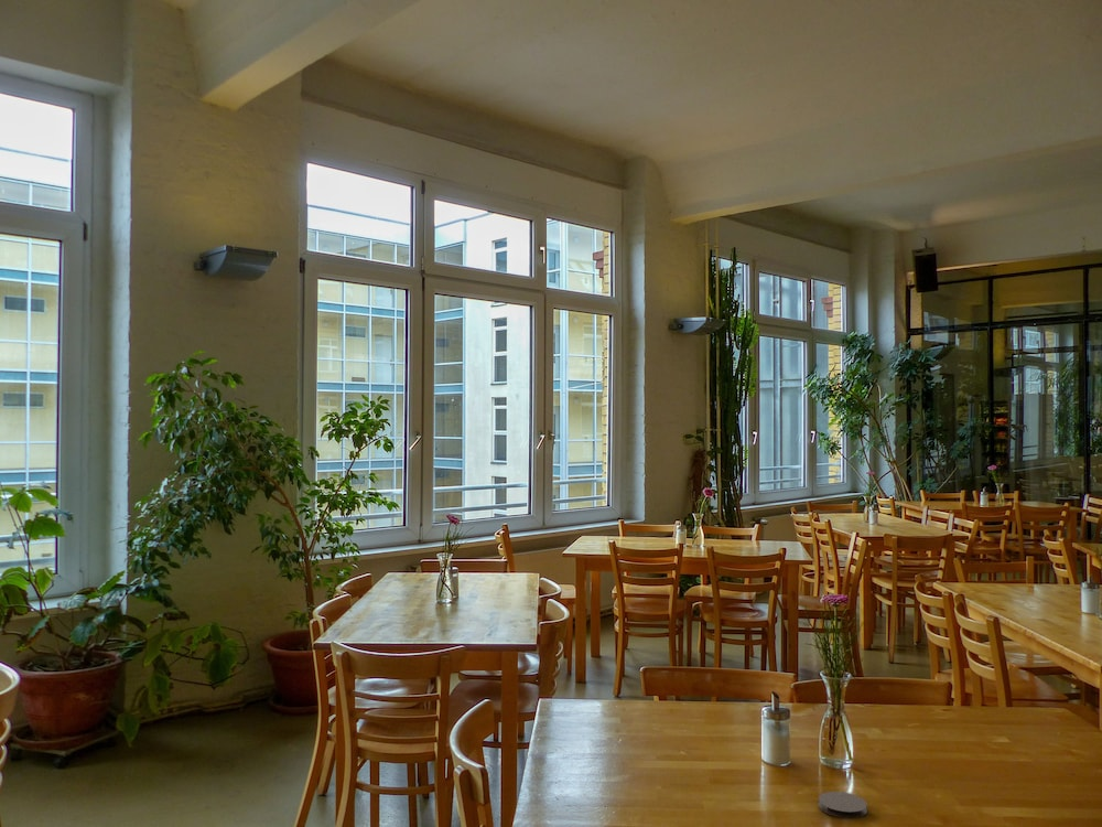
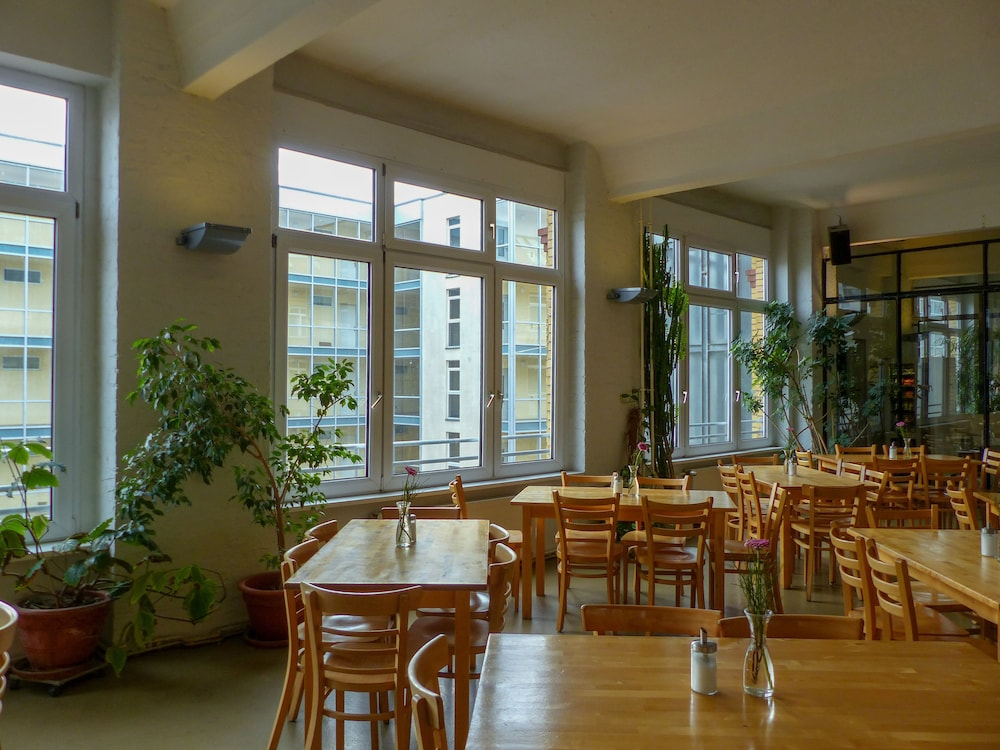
- coaster [818,791,868,819]
